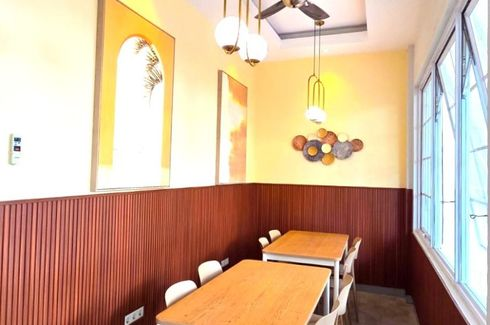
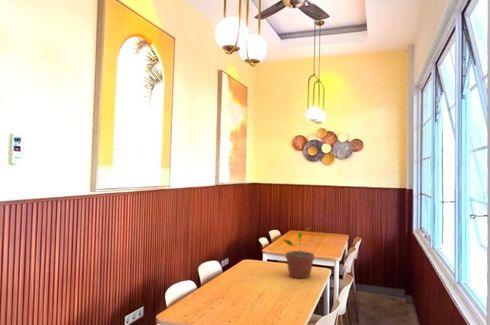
+ potted plant [282,226,315,279]
